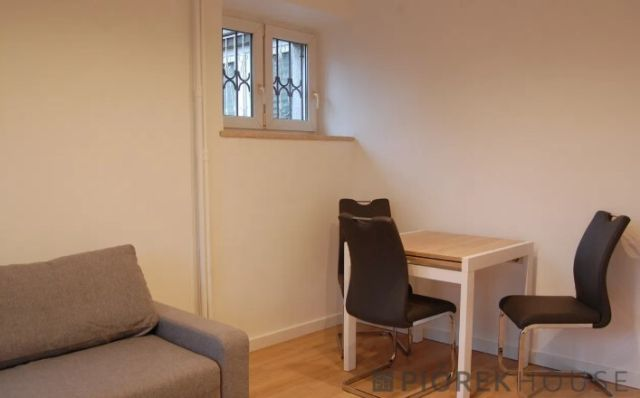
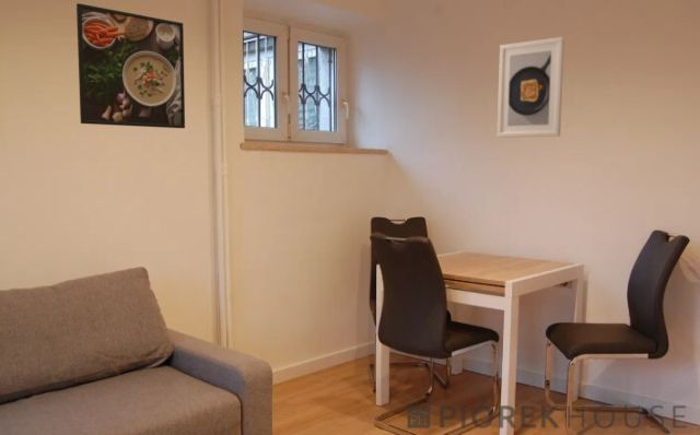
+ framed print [497,36,565,139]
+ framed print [75,2,186,129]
